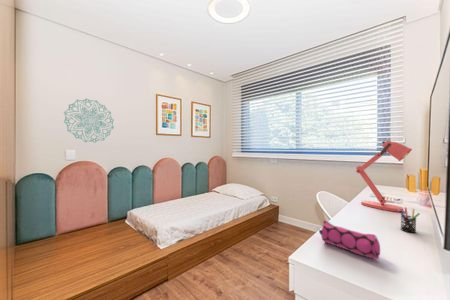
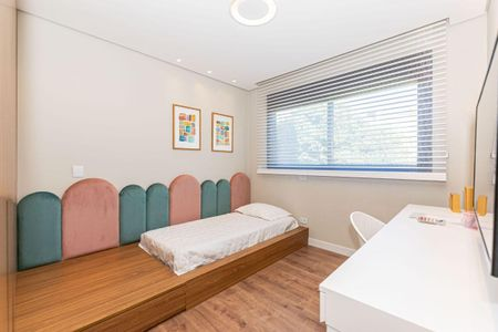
- desk lamp [355,140,413,213]
- pencil case [318,219,381,261]
- pen holder [398,207,421,234]
- wall decoration [63,98,115,143]
